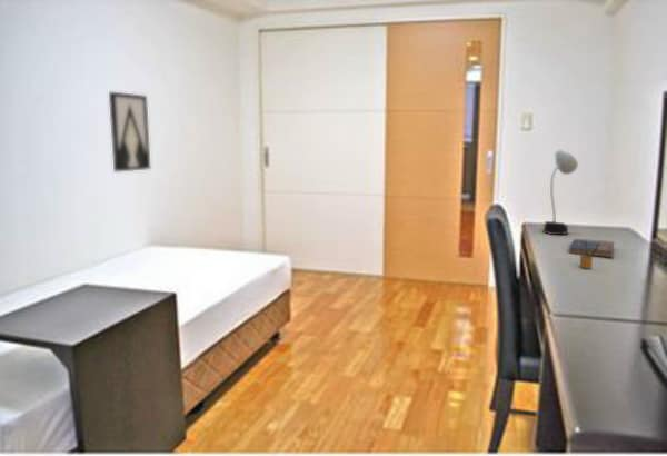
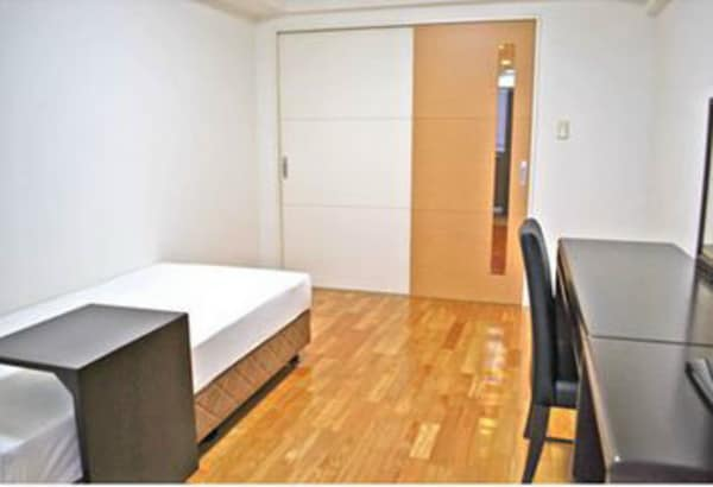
- desk lamp [541,149,579,236]
- wall art [108,91,151,172]
- pencil box [577,238,599,269]
- hardcover book [568,238,615,258]
